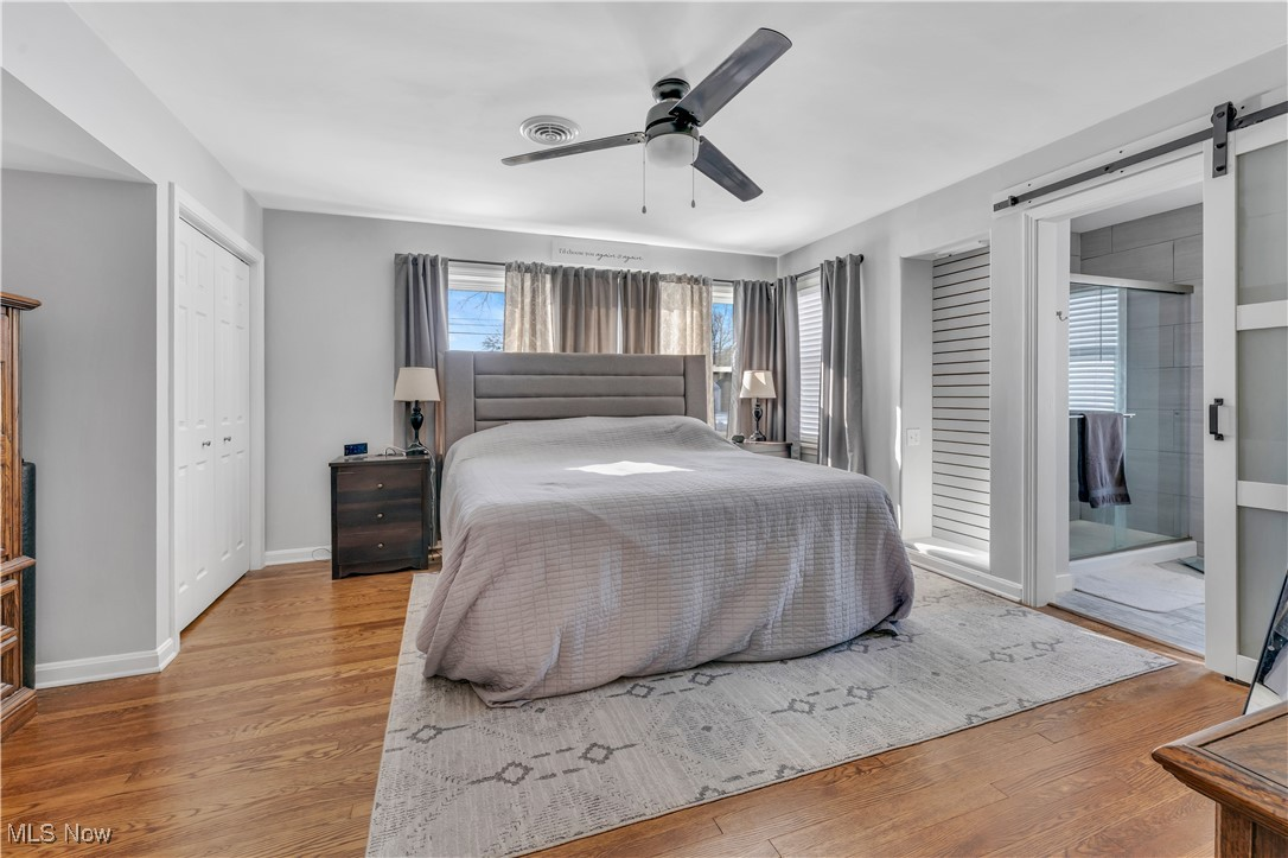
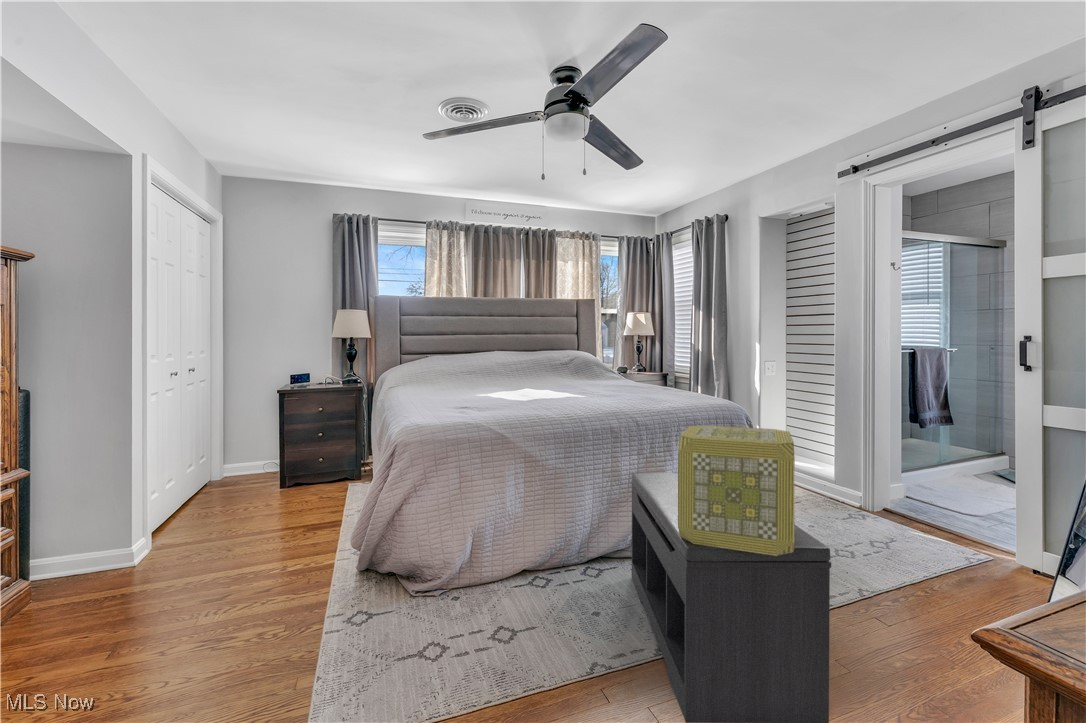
+ bench [631,472,832,723]
+ decorative box [677,425,796,556]
